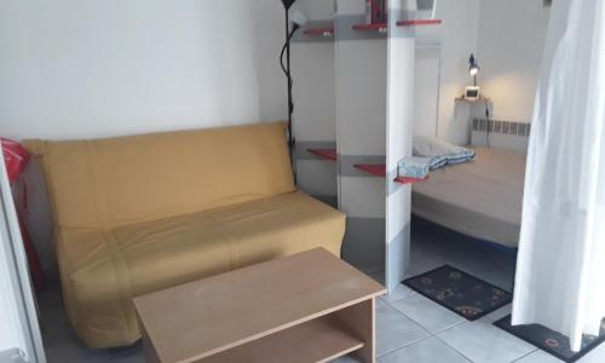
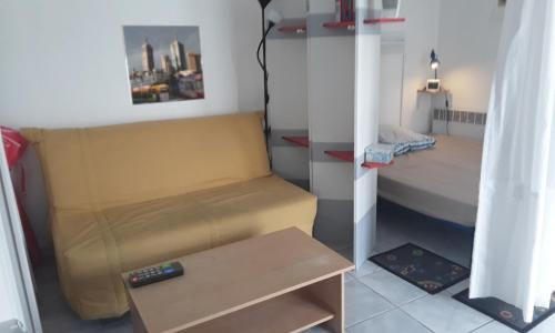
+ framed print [120,23,206,107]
+ remote control [128,261,185,289]
